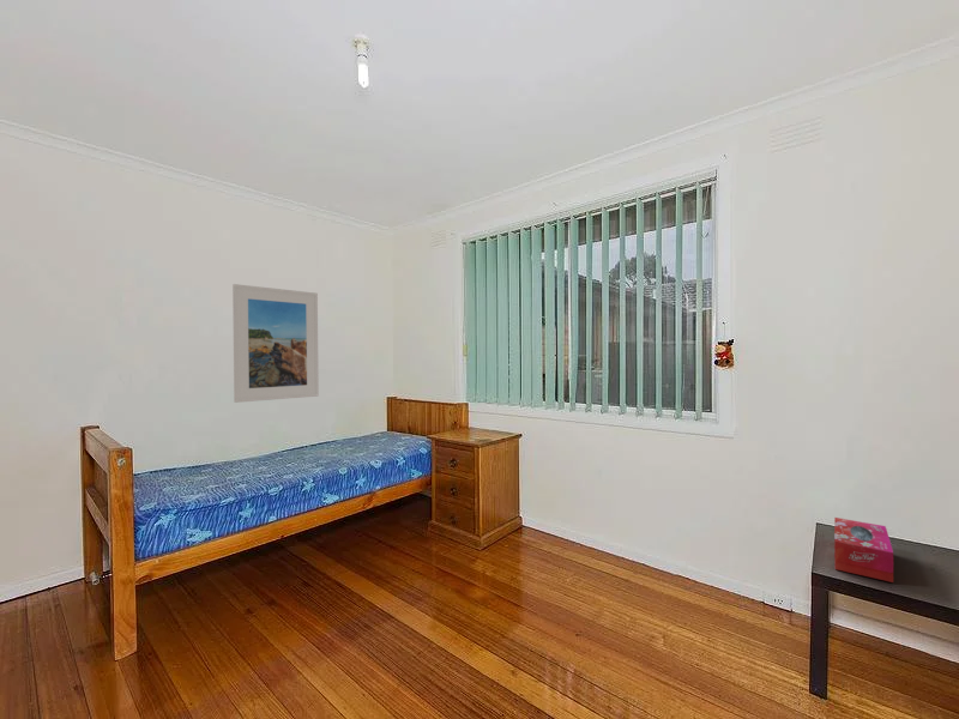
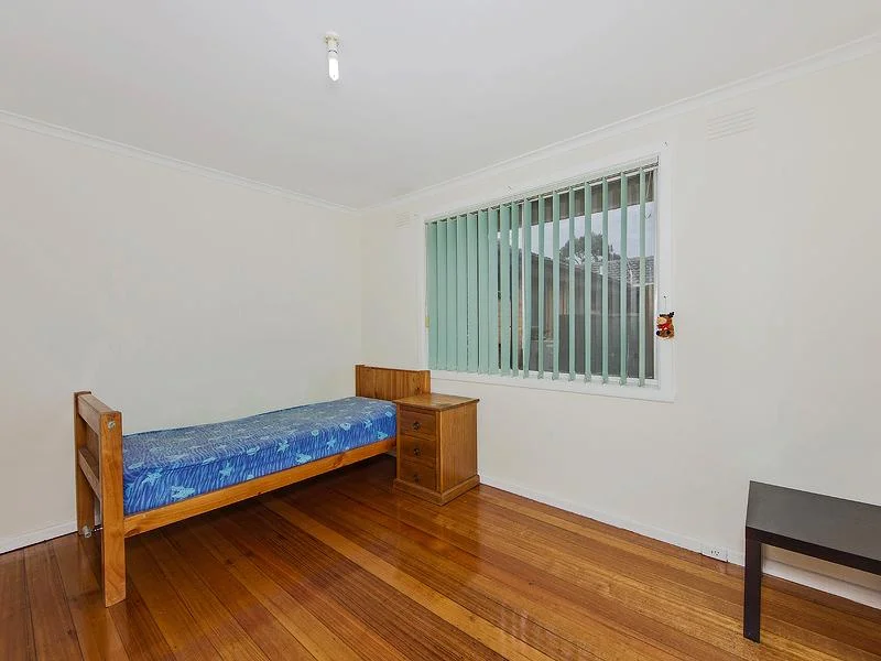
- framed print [231,283,320,404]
- tissue box [833,516,894,584]
